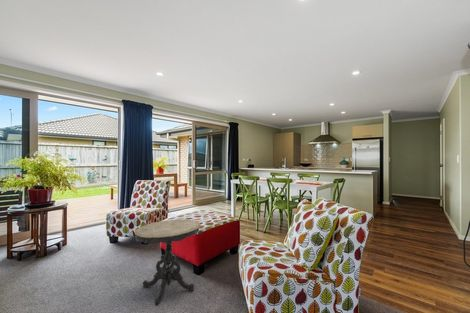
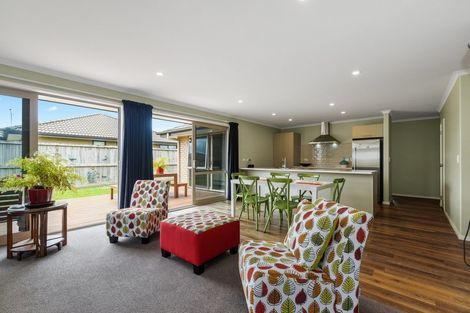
- side table [134,218,201,307]
